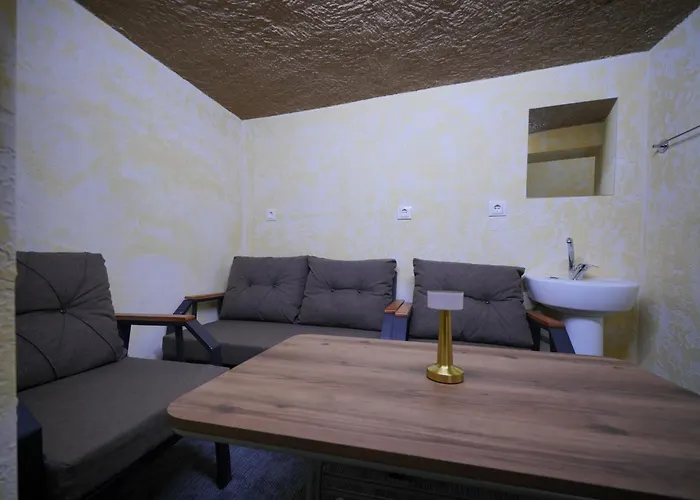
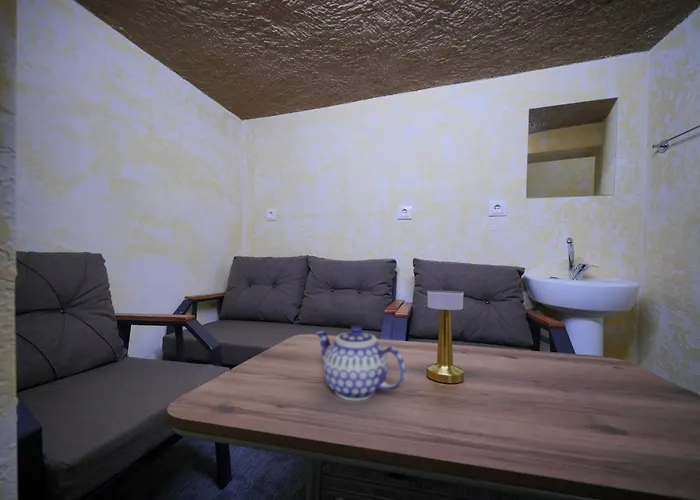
+ teapot [315,325,407,402]
